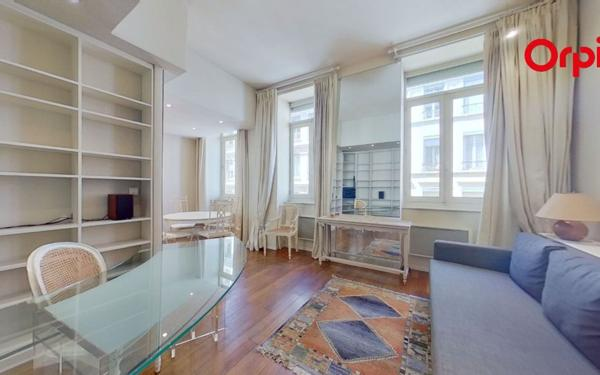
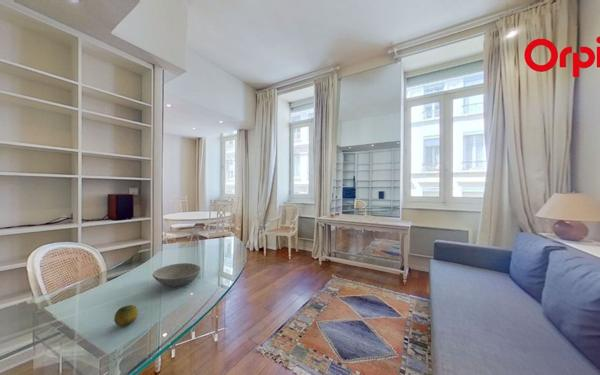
+ fruit [113,304,139,327]
+ bowl [152,262,202,288]
